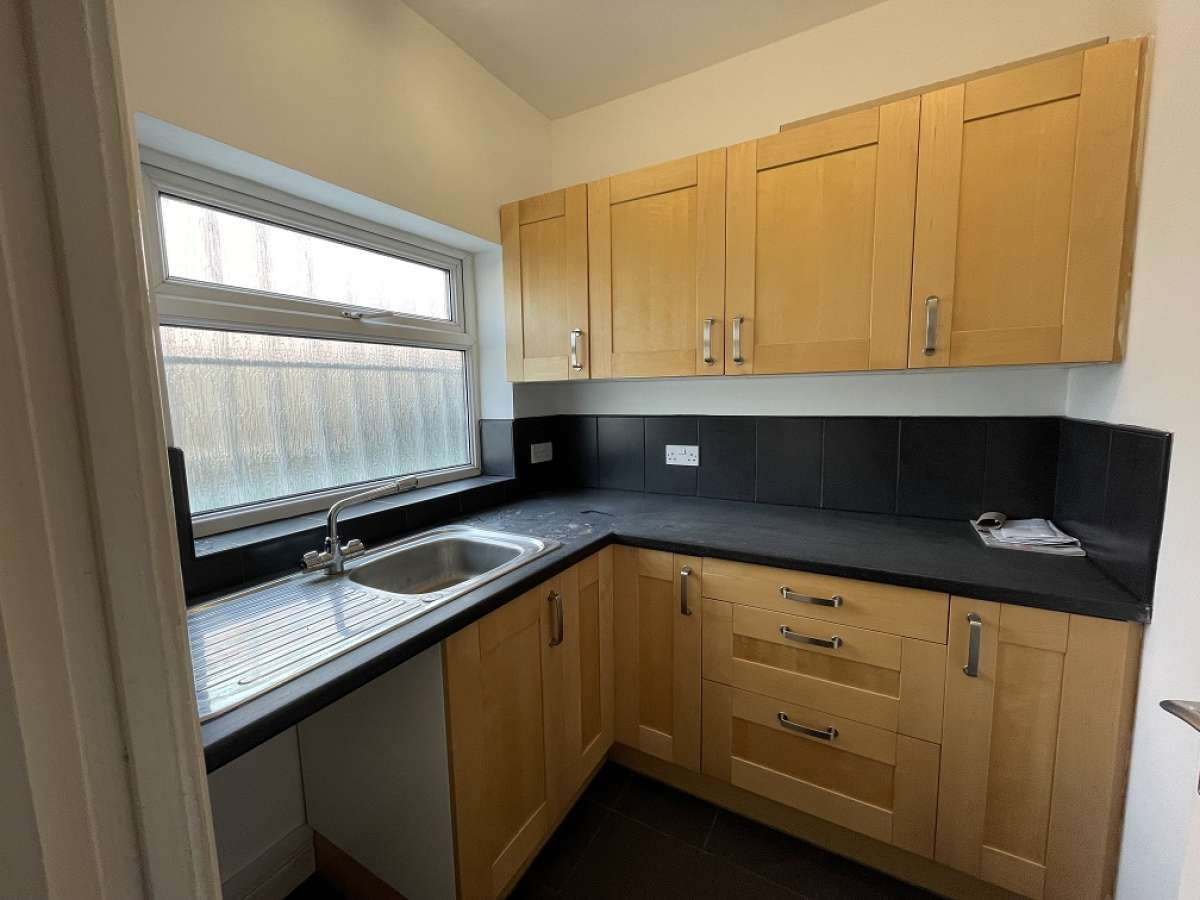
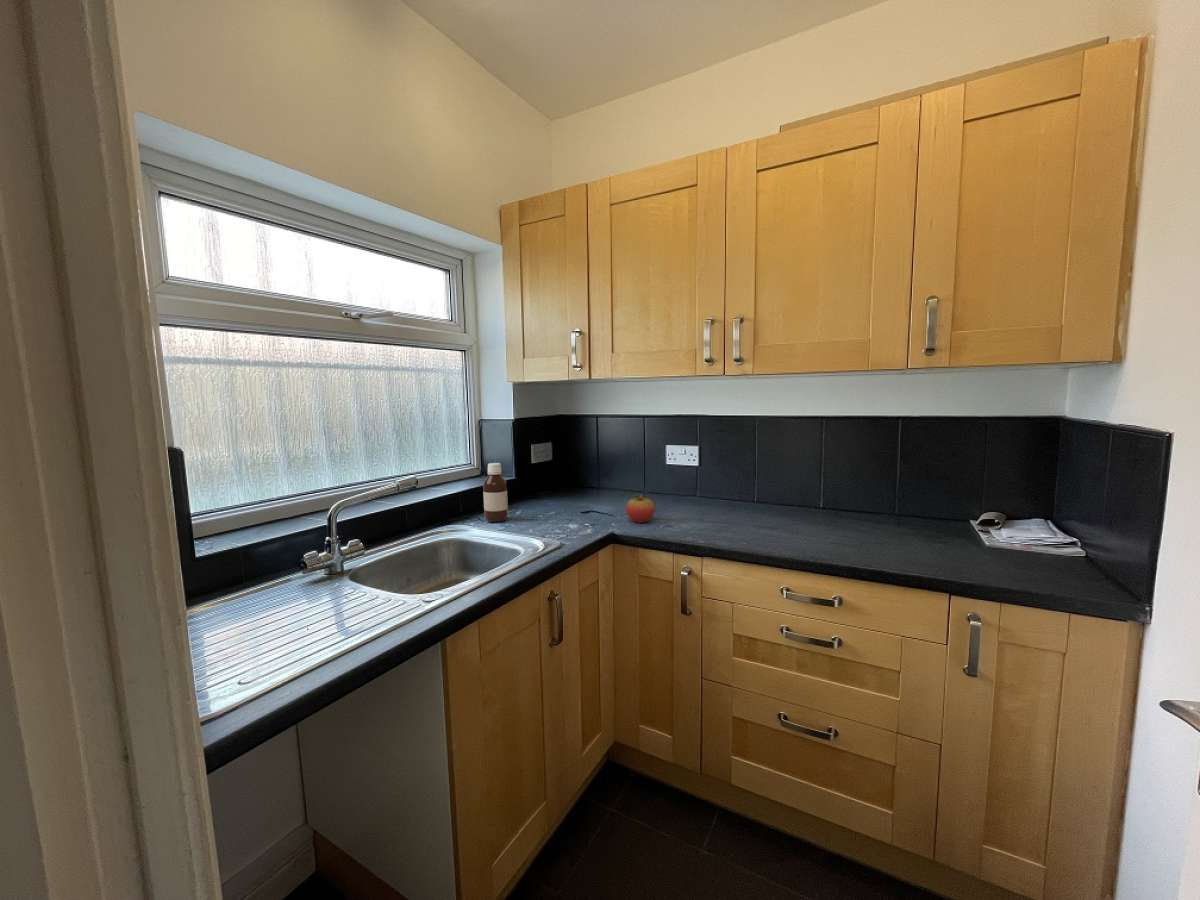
+ fruit [625,493,656,524]
+ bottle [482,462,509,523]
